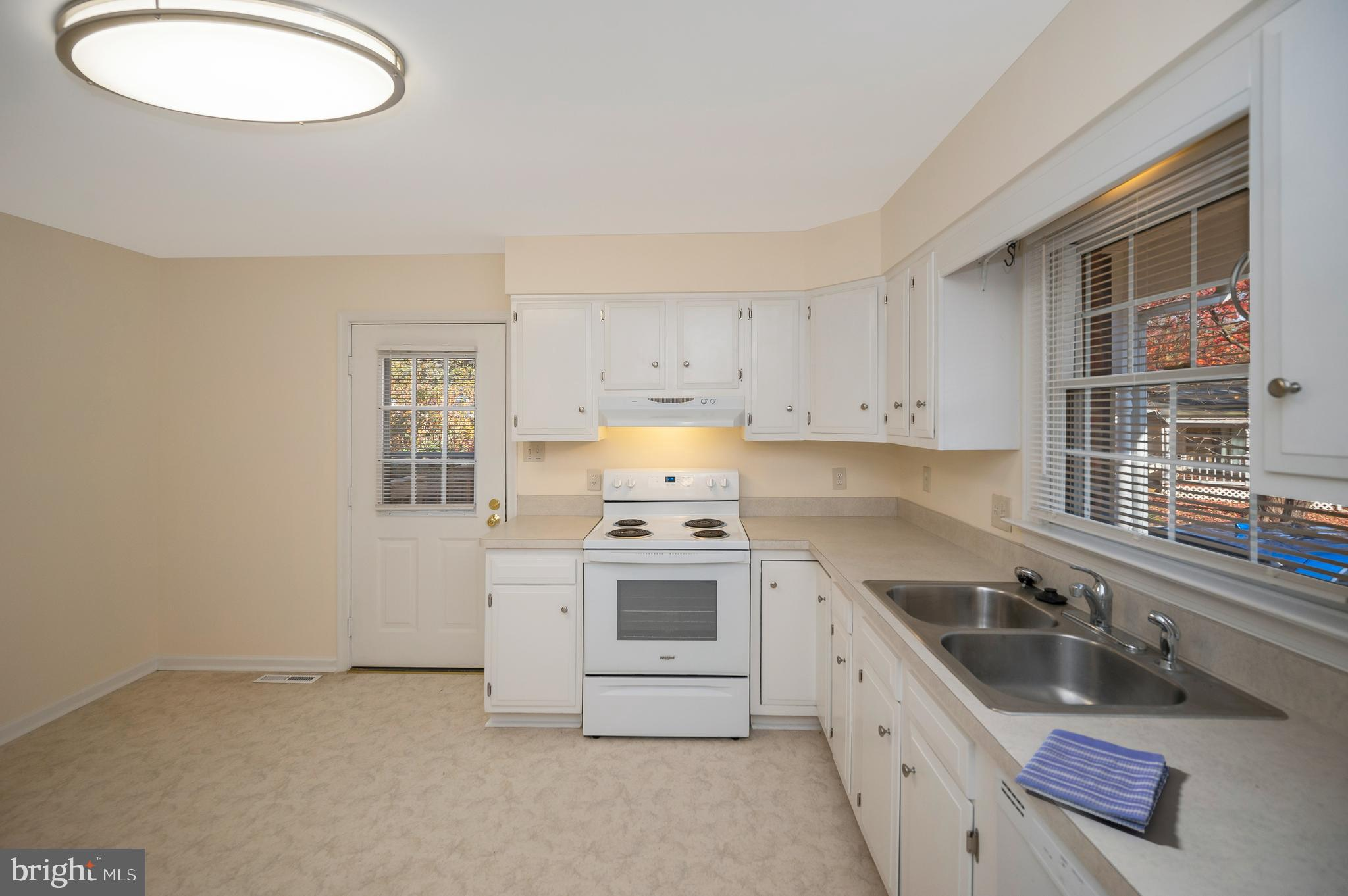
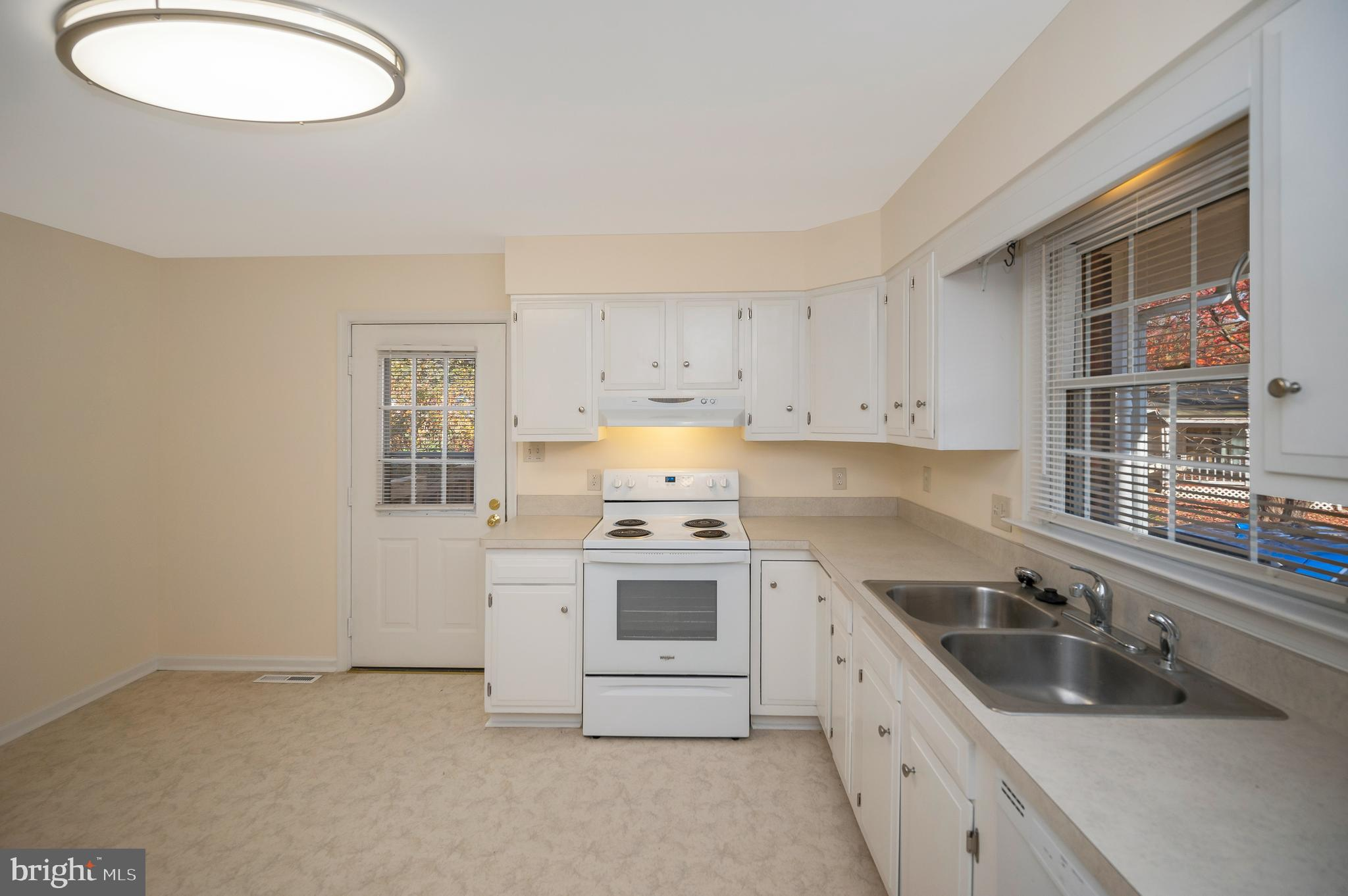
- dish towel [1014,728,1170,834]
